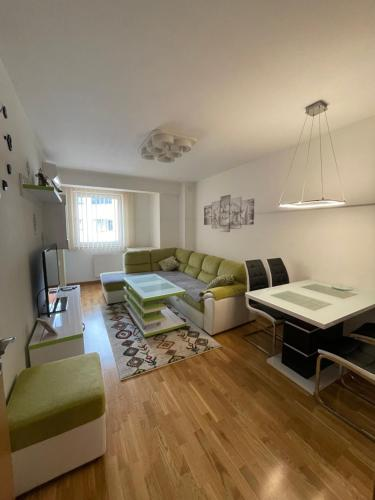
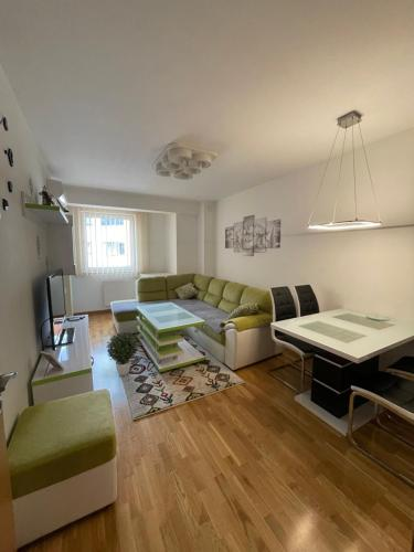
+ potted plant [105,331,140,378]
